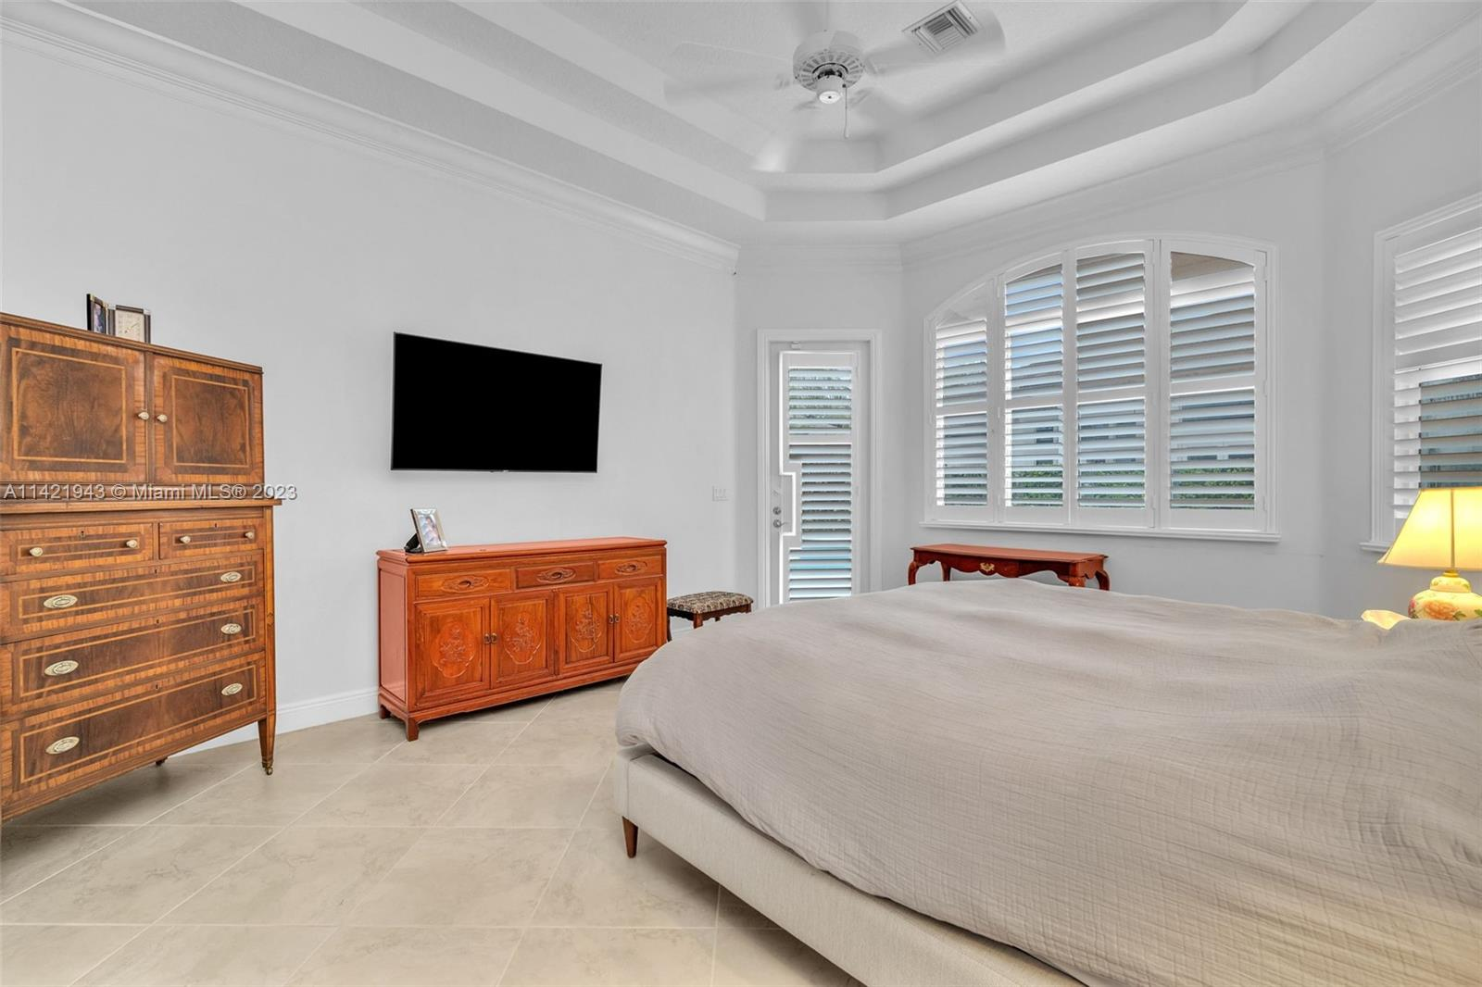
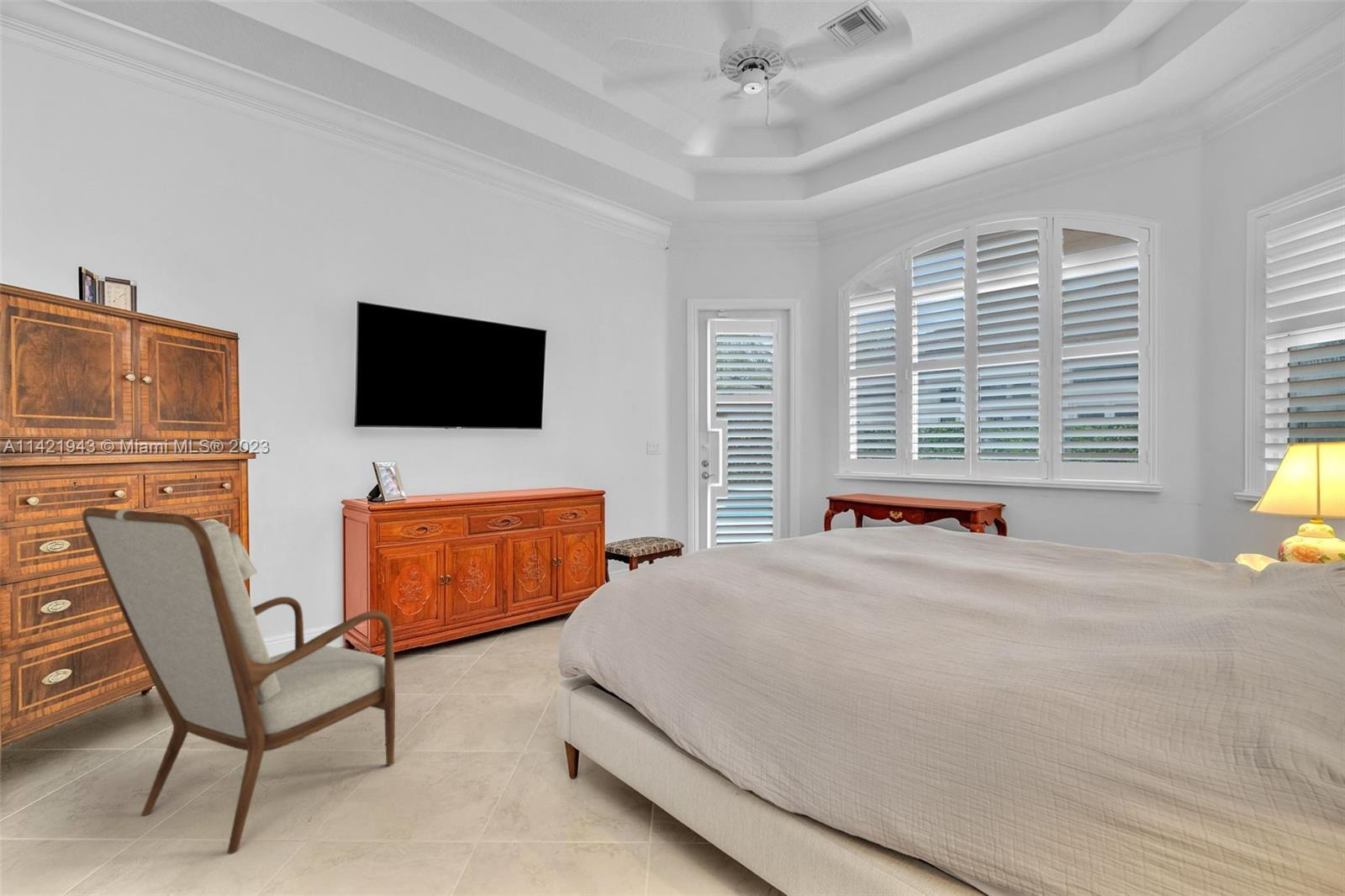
+ armchair [82,507,396,855]
